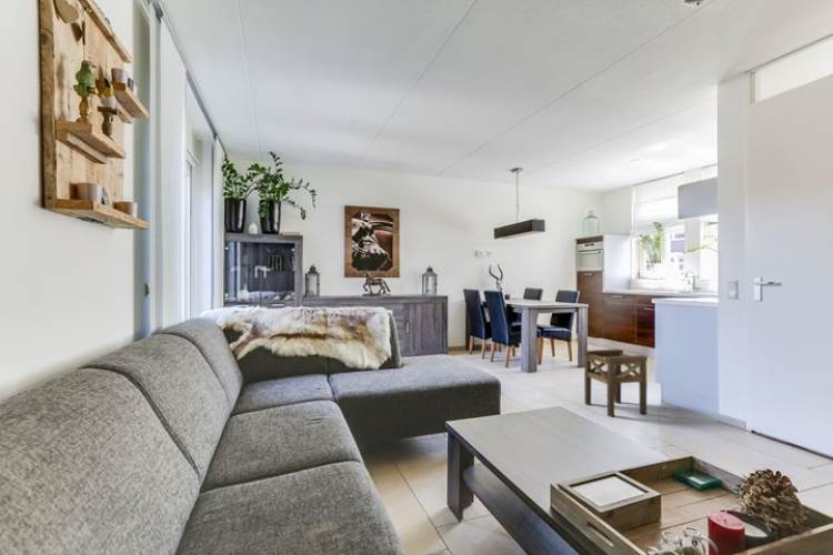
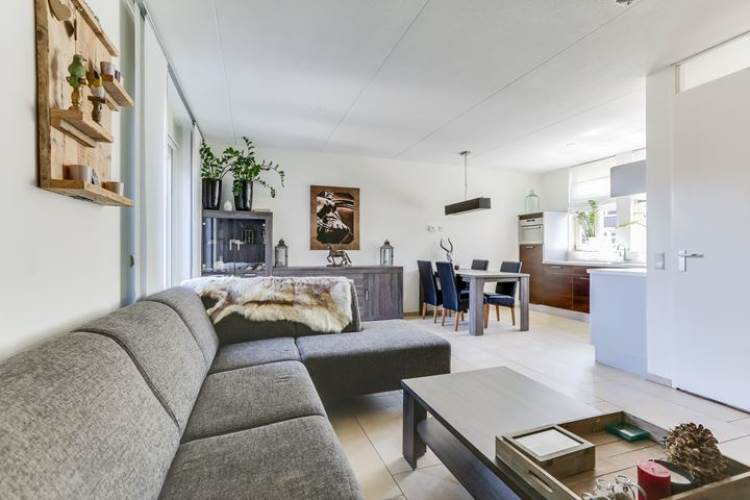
- stool [583,349,649,418]
